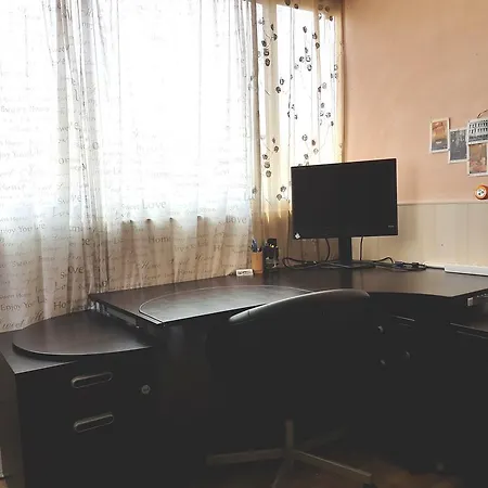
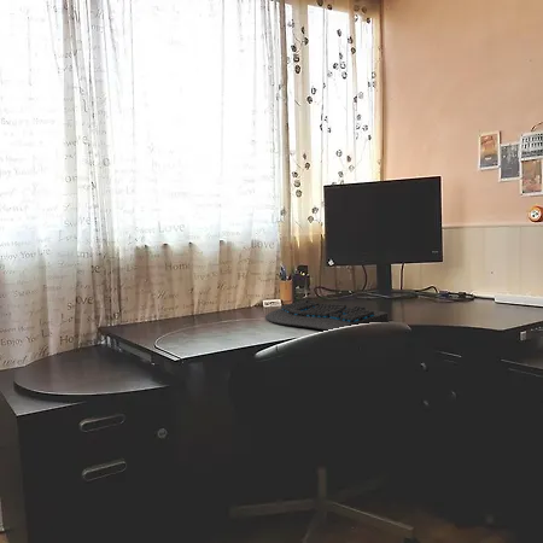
+ keyboard [264,298,390,332]
